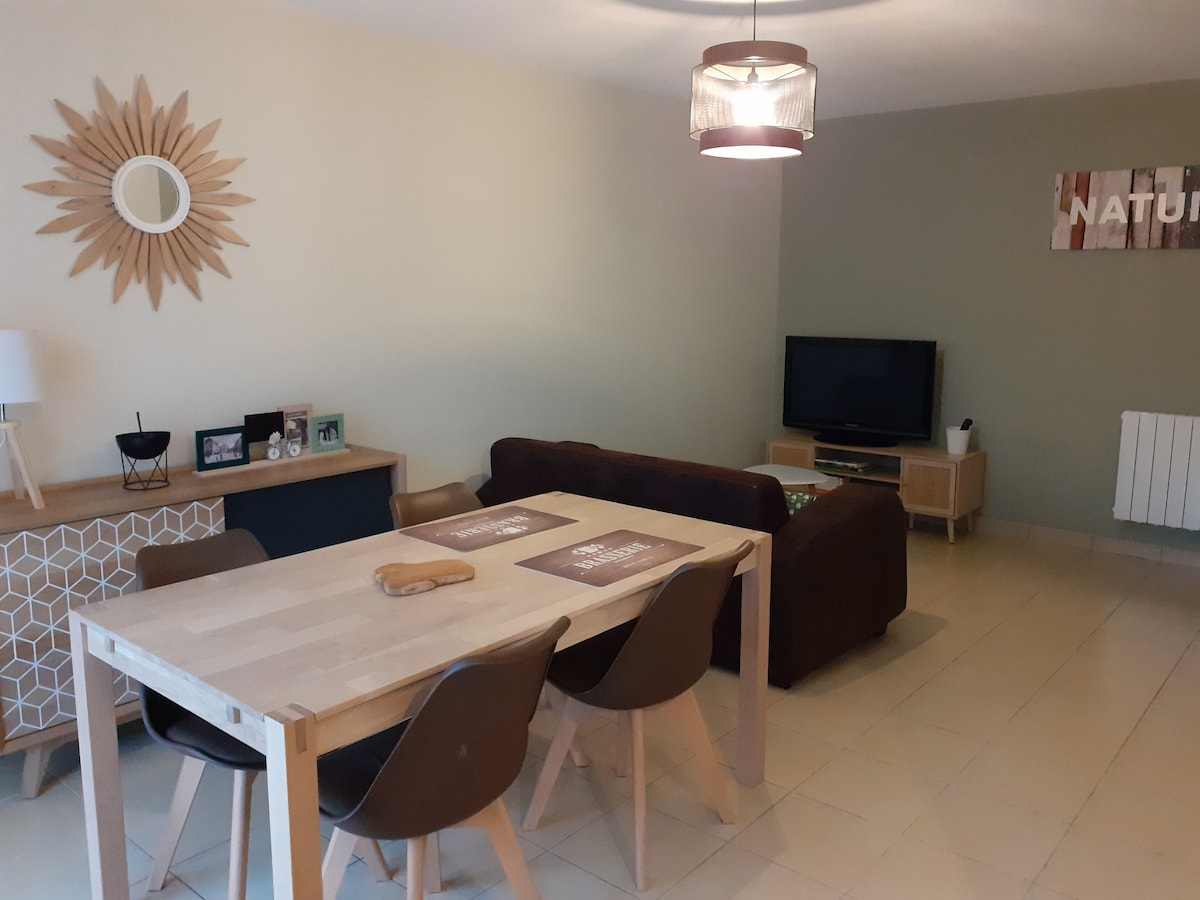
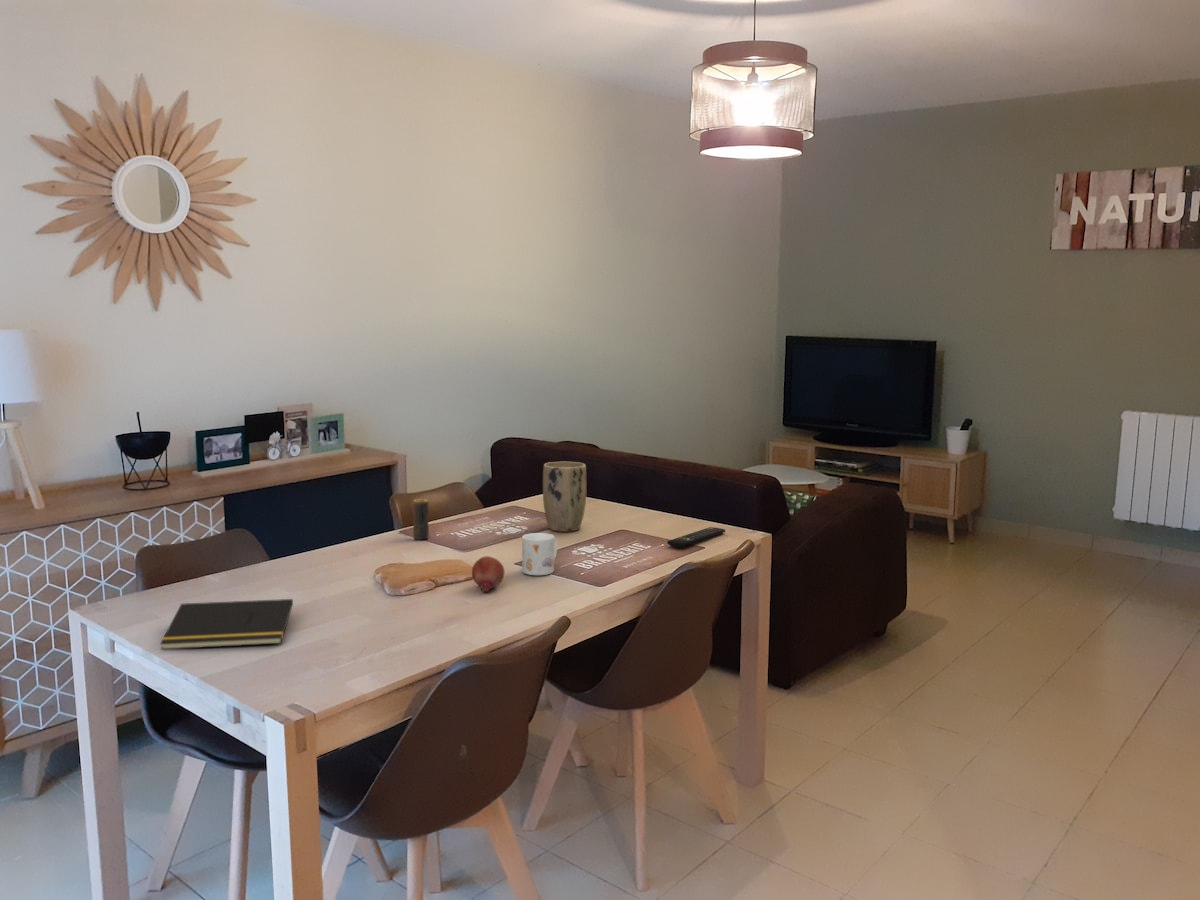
+ mug [521,532,558,576]
+ candle [412,498,430,540]
+ plant pot [542,461,587,533]
+ fruit [471,555,505,593]
+ notepad [159,598,294,650]
+ remote control [666,526,726,548]
